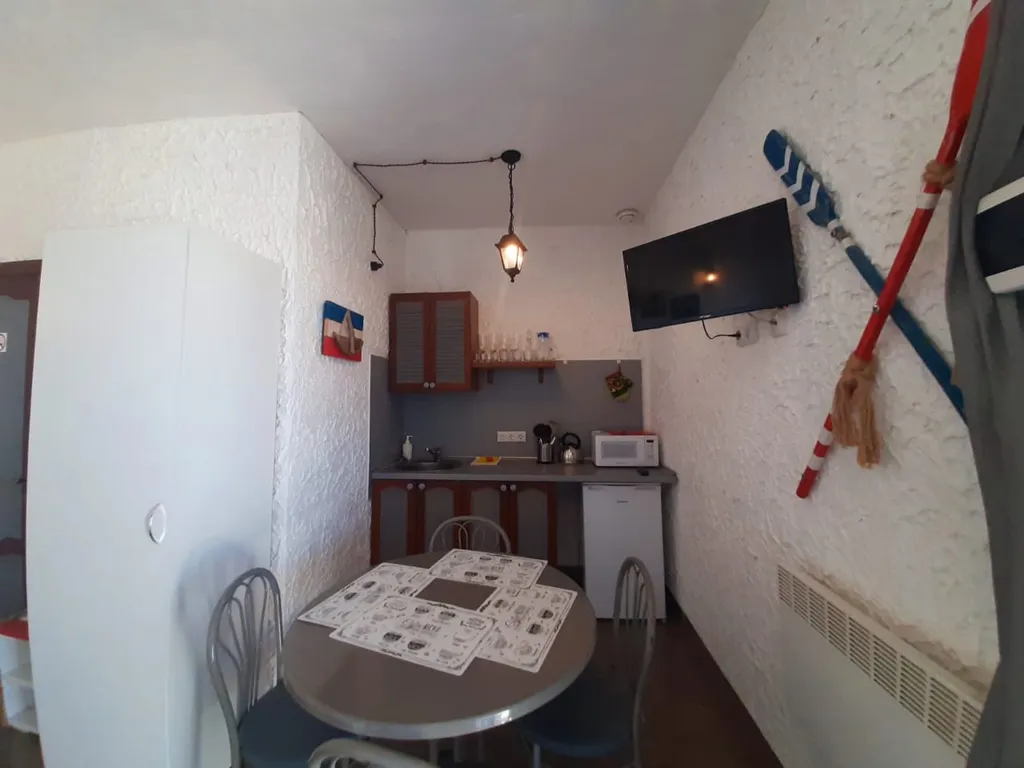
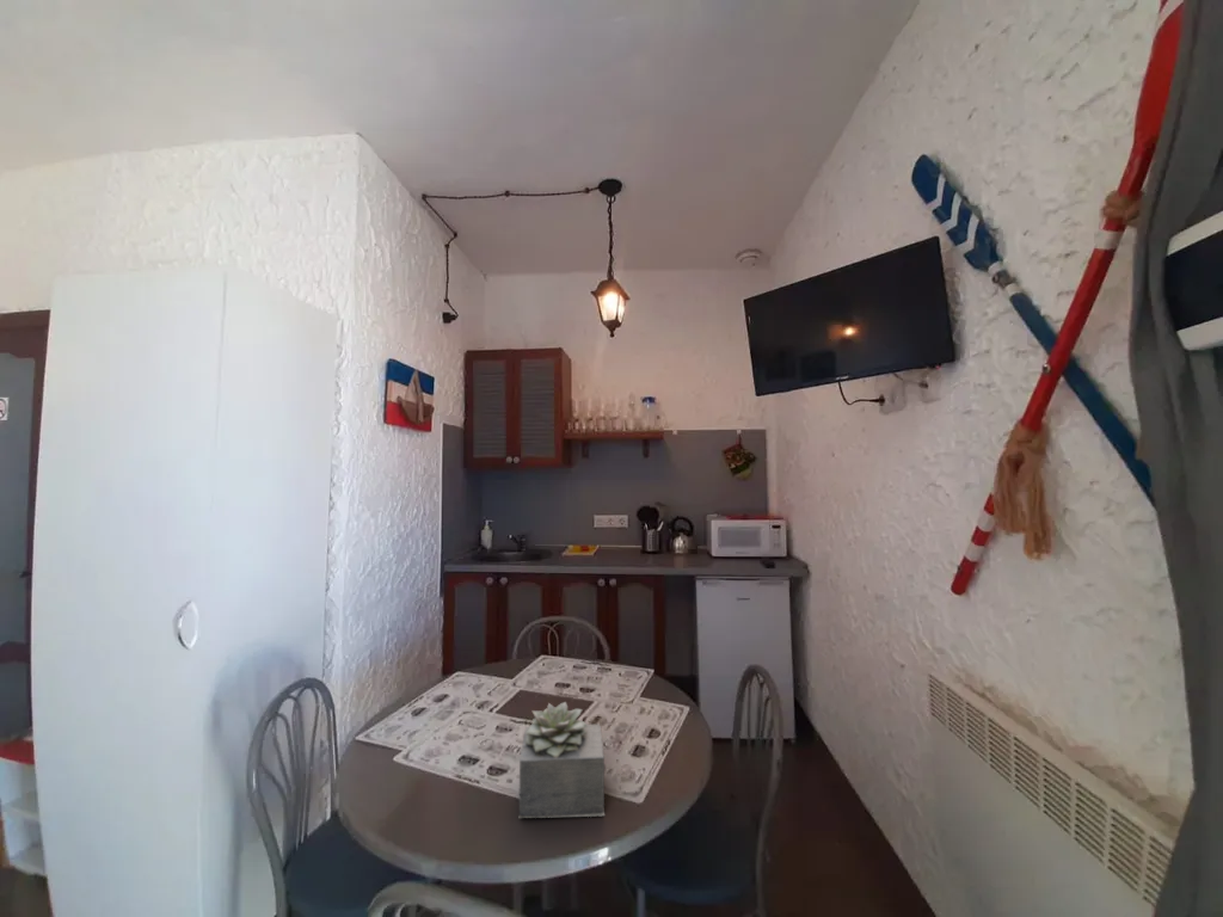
+ succulent plant [518,701,606,819]
